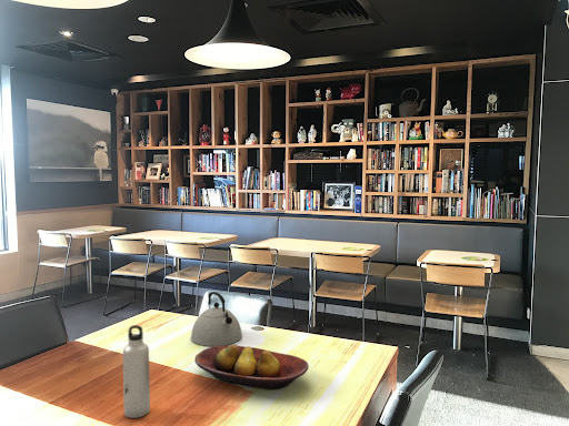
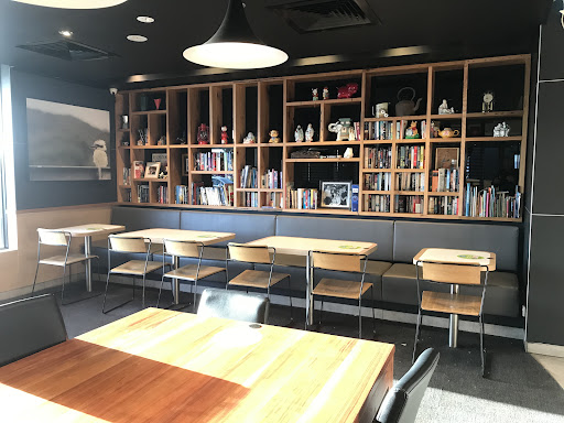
- kettle [190,291,243,347]
- fruit bowl [193,344,310,390]
- water bottle [122,324,151,419]
